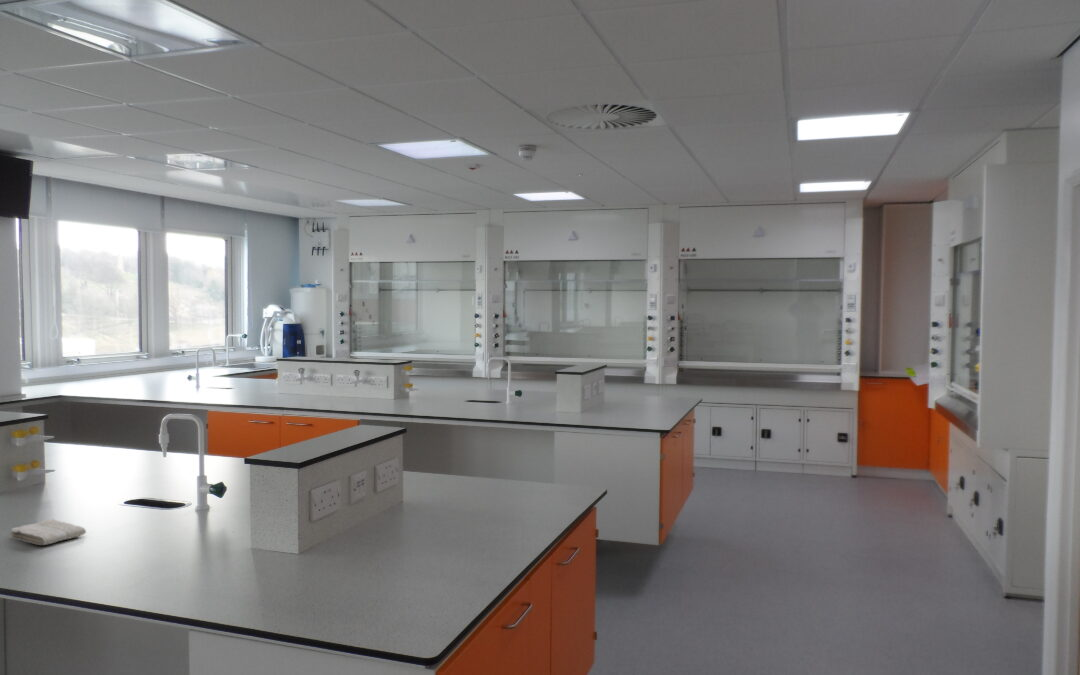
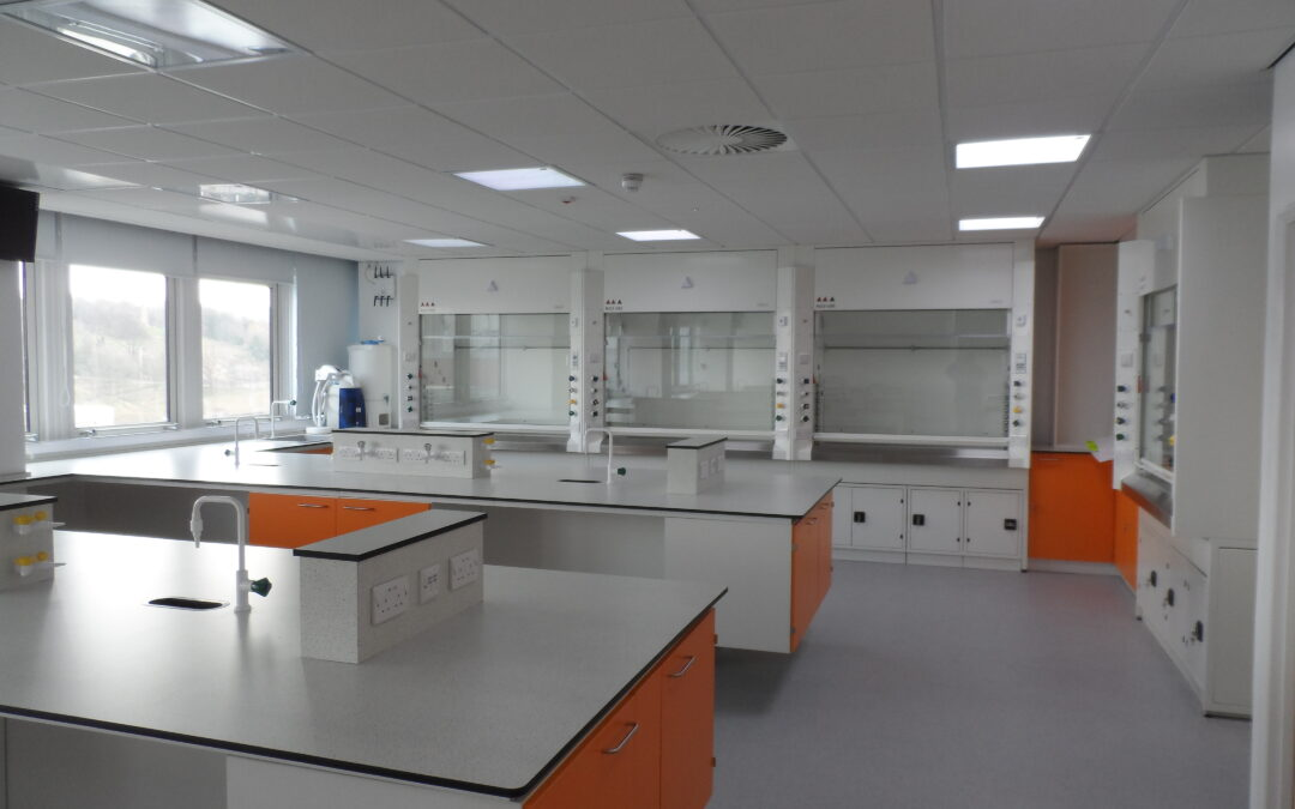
- washcloth [9,518,87,546]
